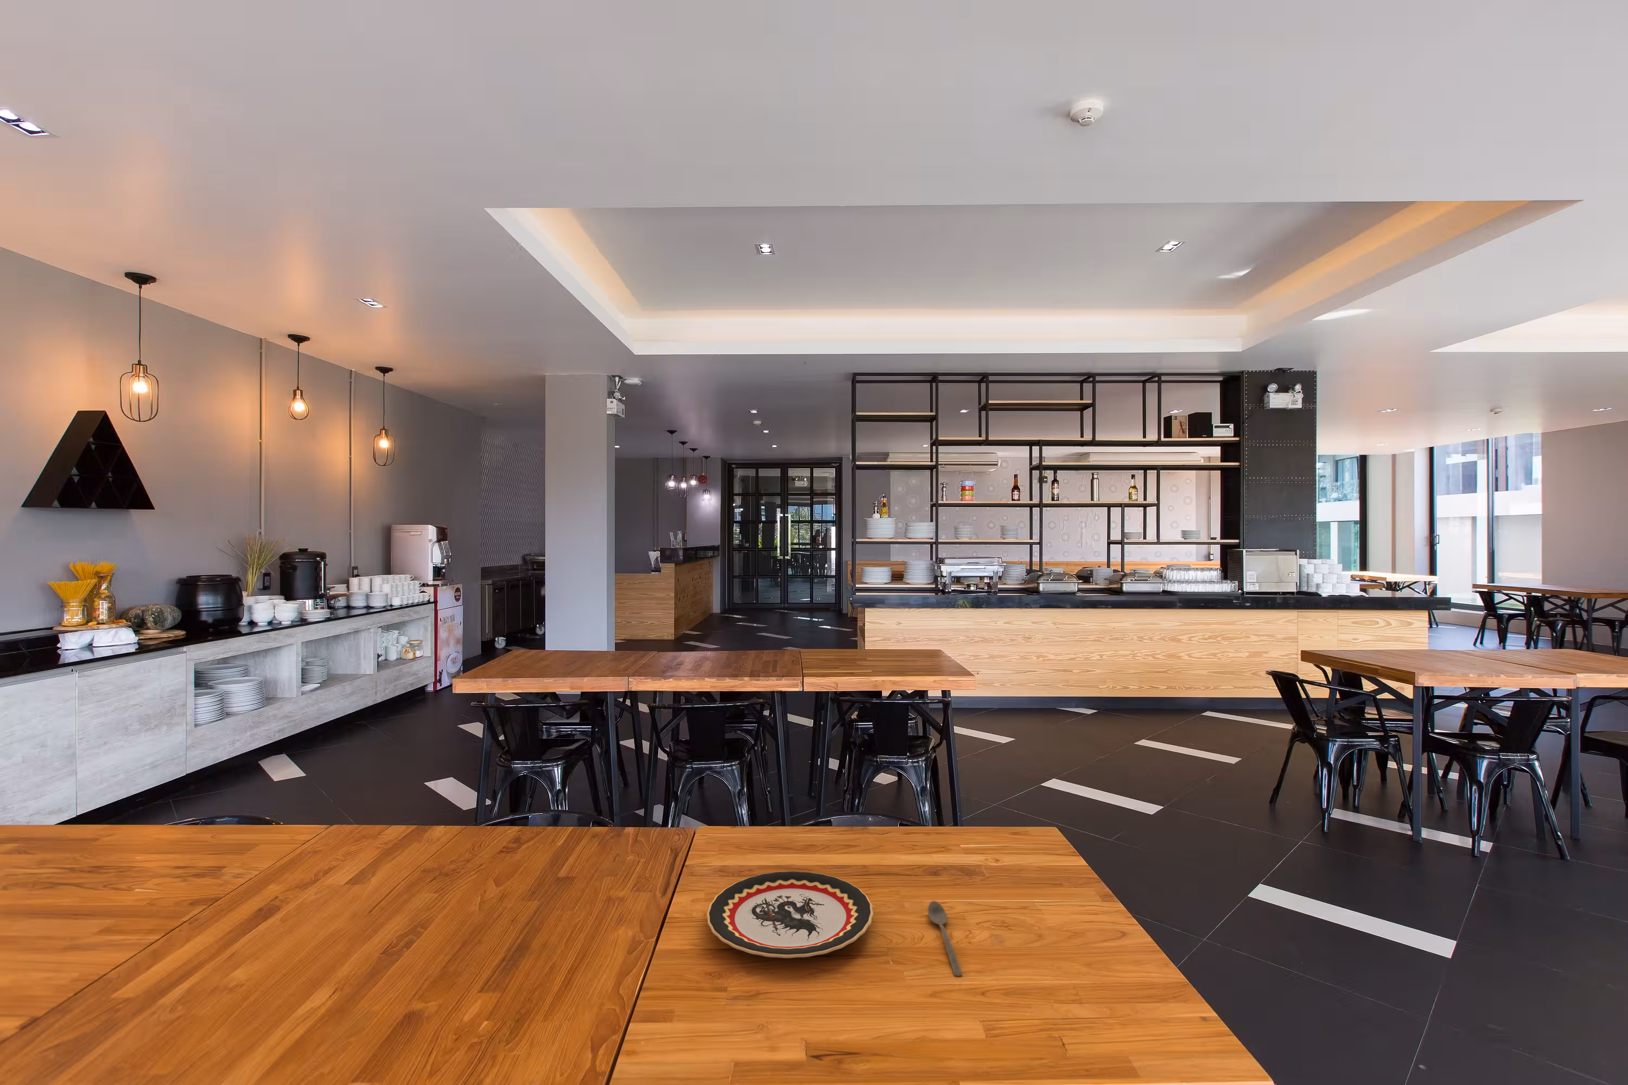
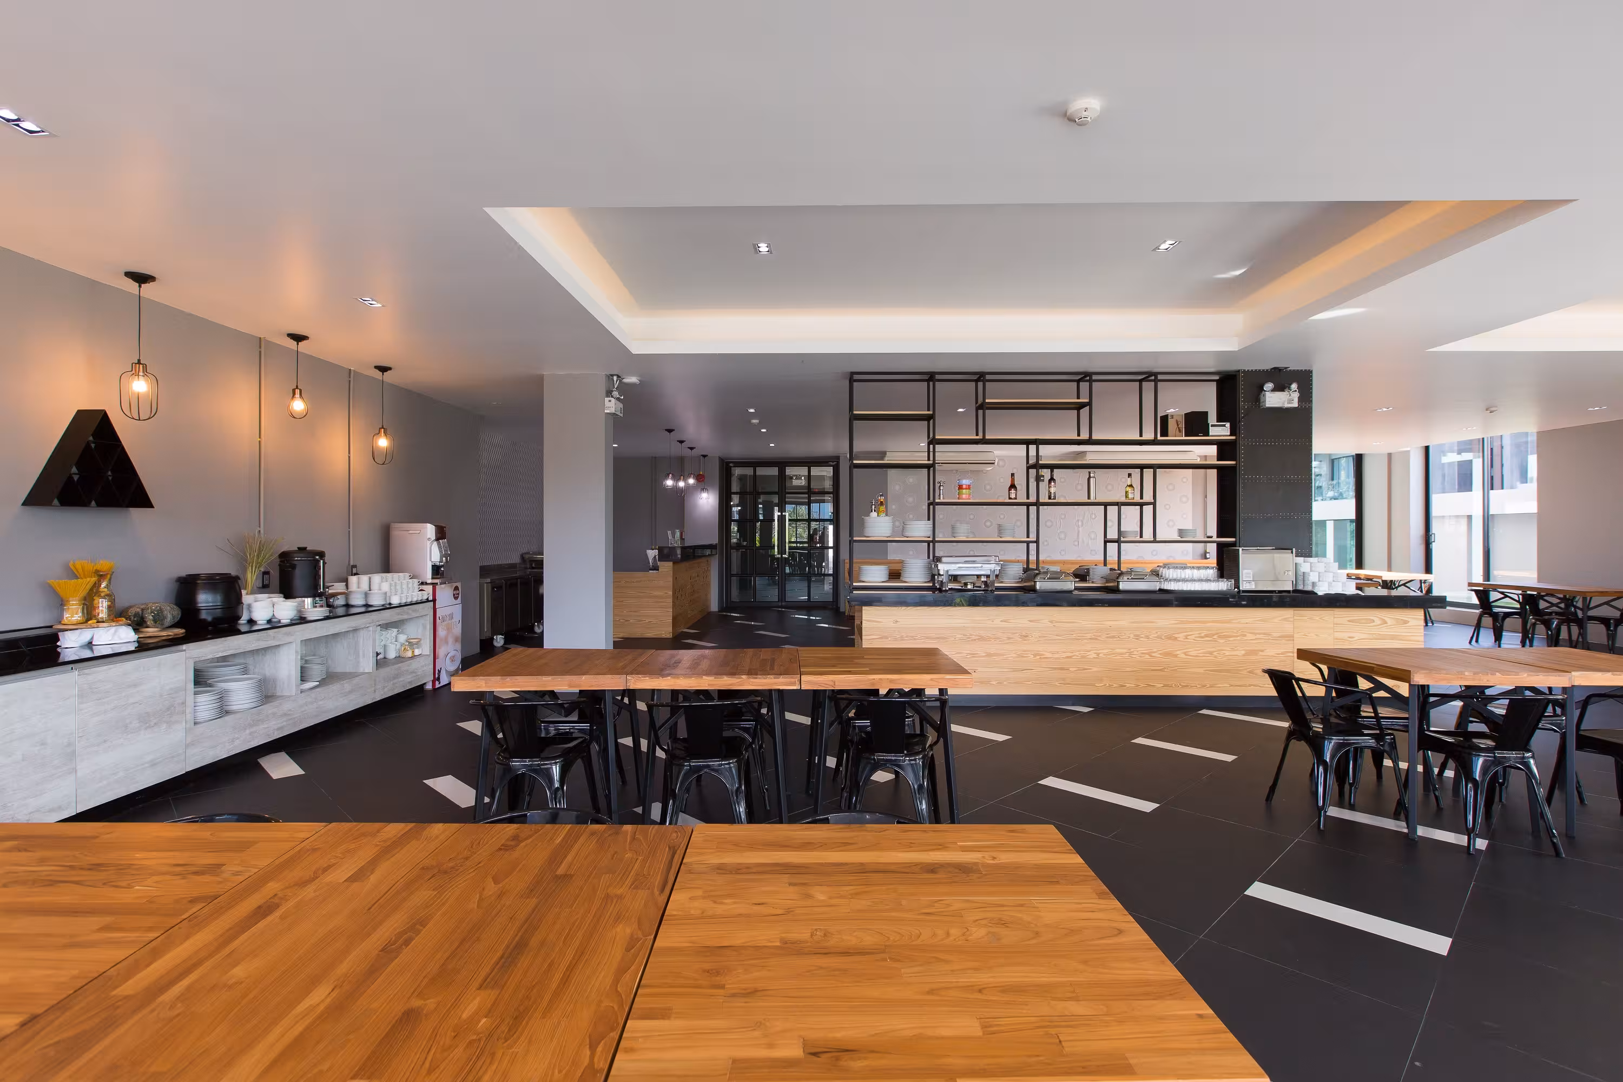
- plate [706,871,873,959]
- spoon [928,901,963,976]
